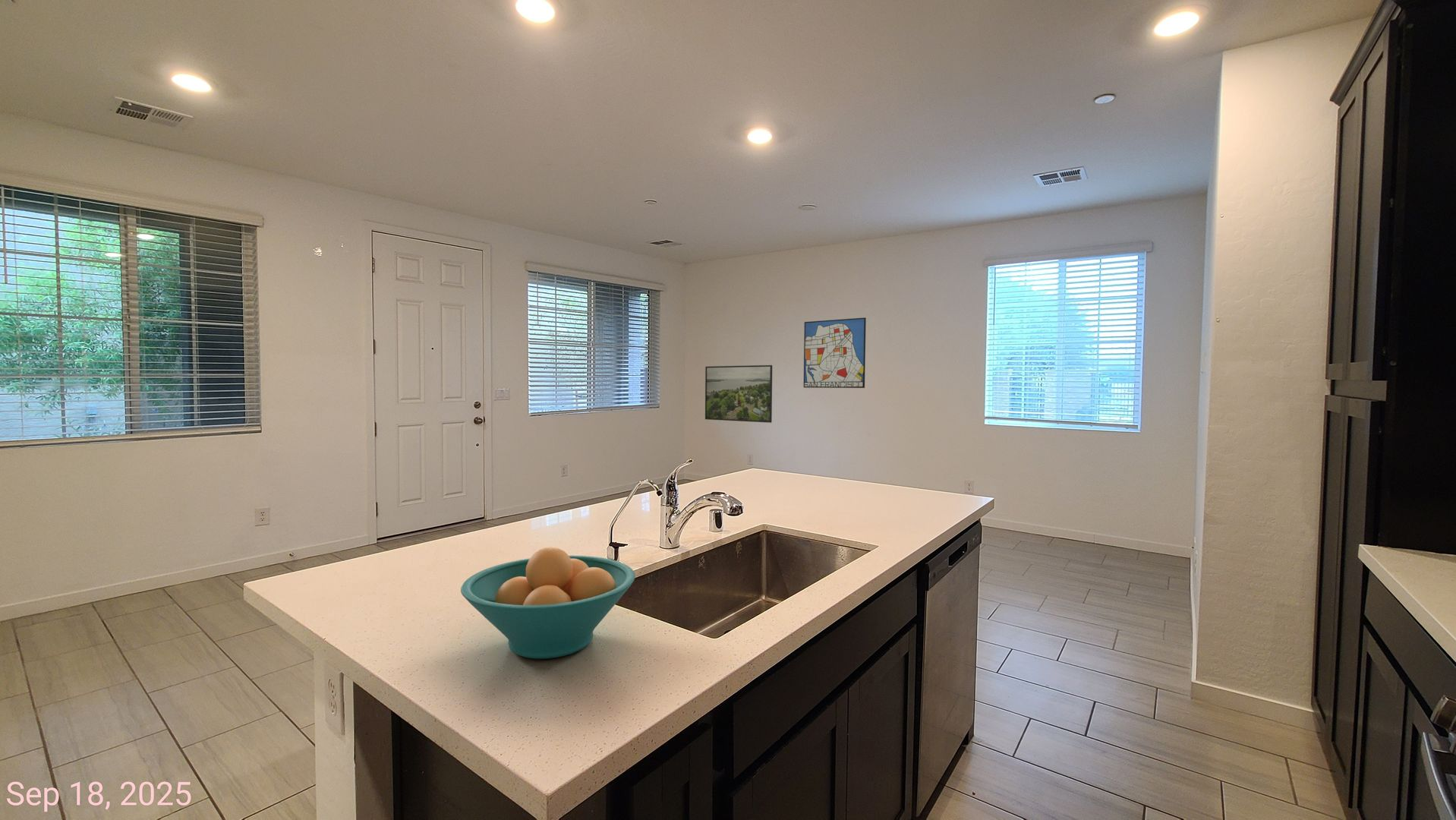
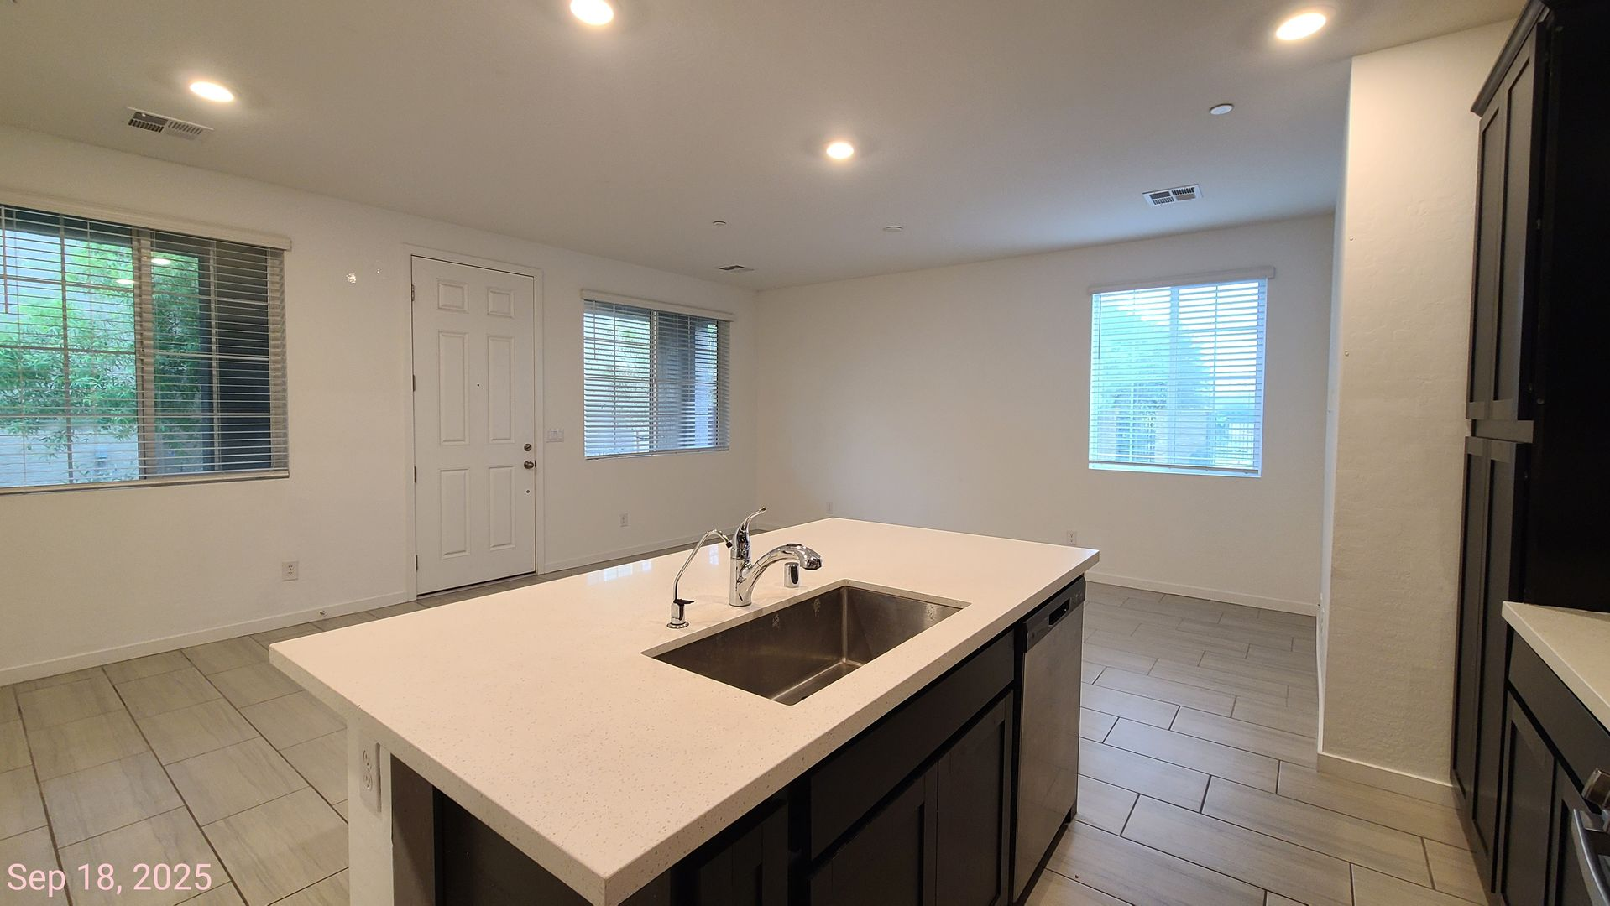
- wall art [803,317,867,389]
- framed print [704,364,773,424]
- fruit bowl [460,546,636,660]
